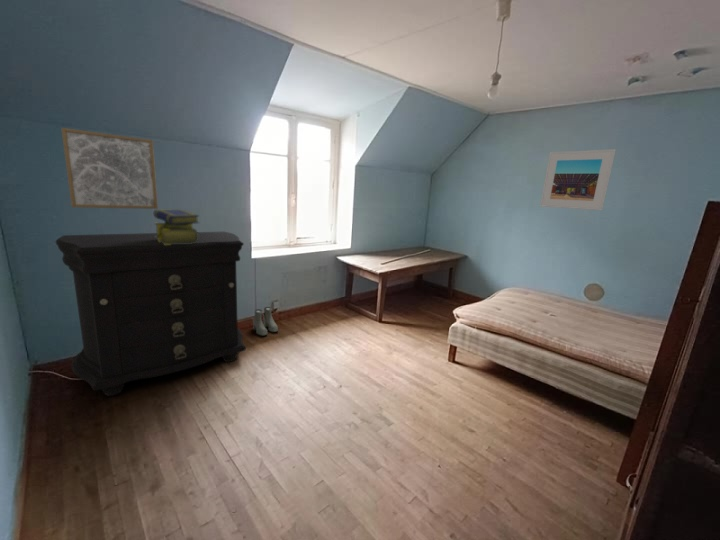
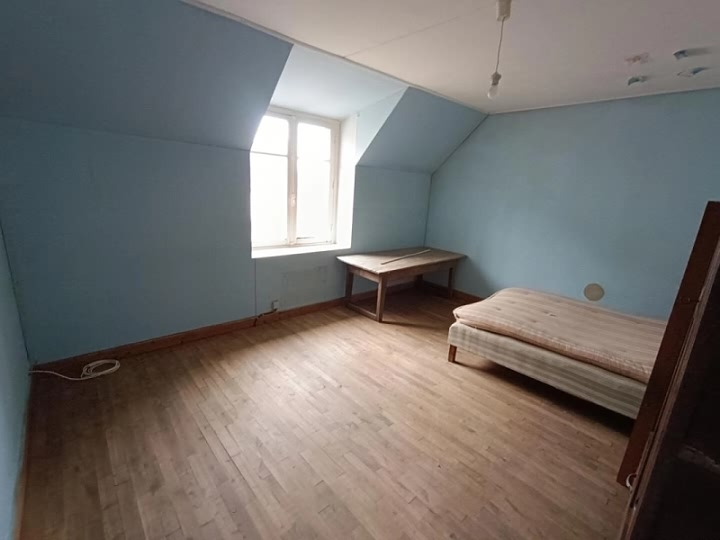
- boots [252,306,279,337]
- stack of books [153,208,200,245]
- dresser [55,231,247,397]
- wall art [60,127,159,210]
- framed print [539,148,617,211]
